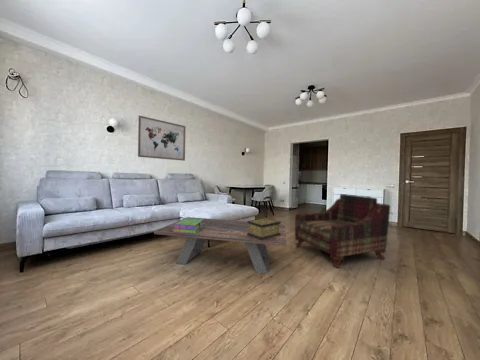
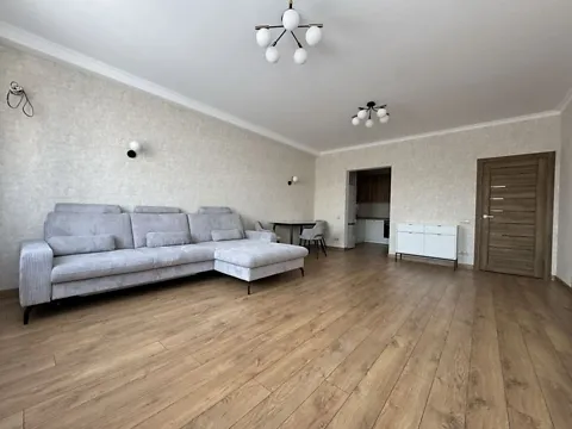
- coffee table [153,216,287,275]
- stack of books [173,217,205,234]
- wall art [137,114,187,162]
- decorative box [247,217,282,240]
- armchair [294,193,391,269]
